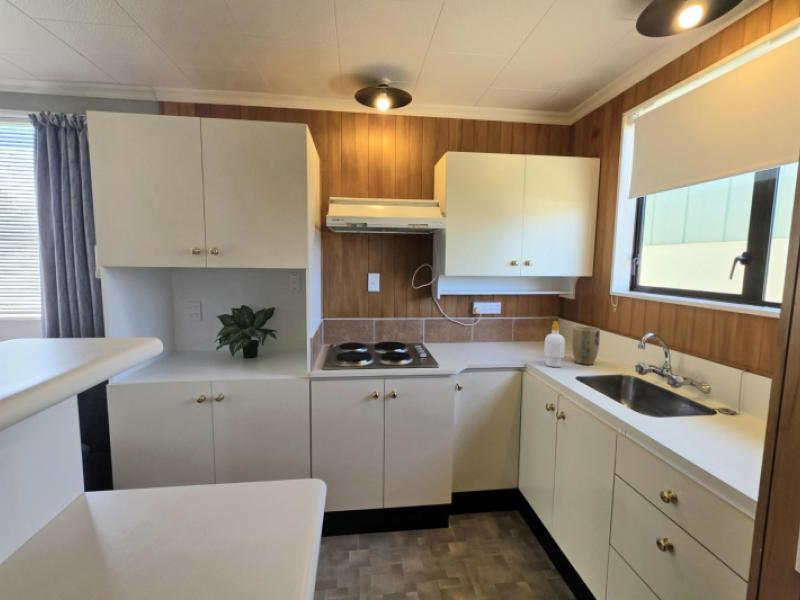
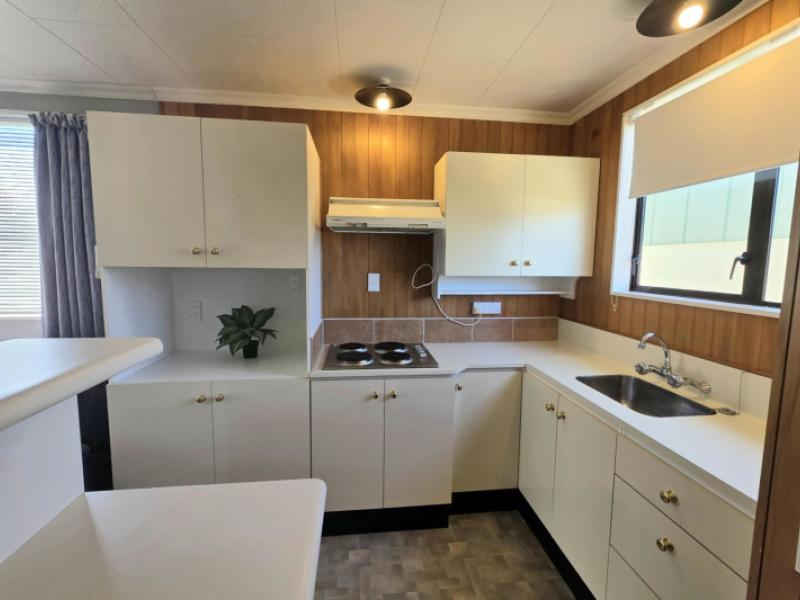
- plant pot [571,326,601,366]
- soap bottle [543,320,566,368]
